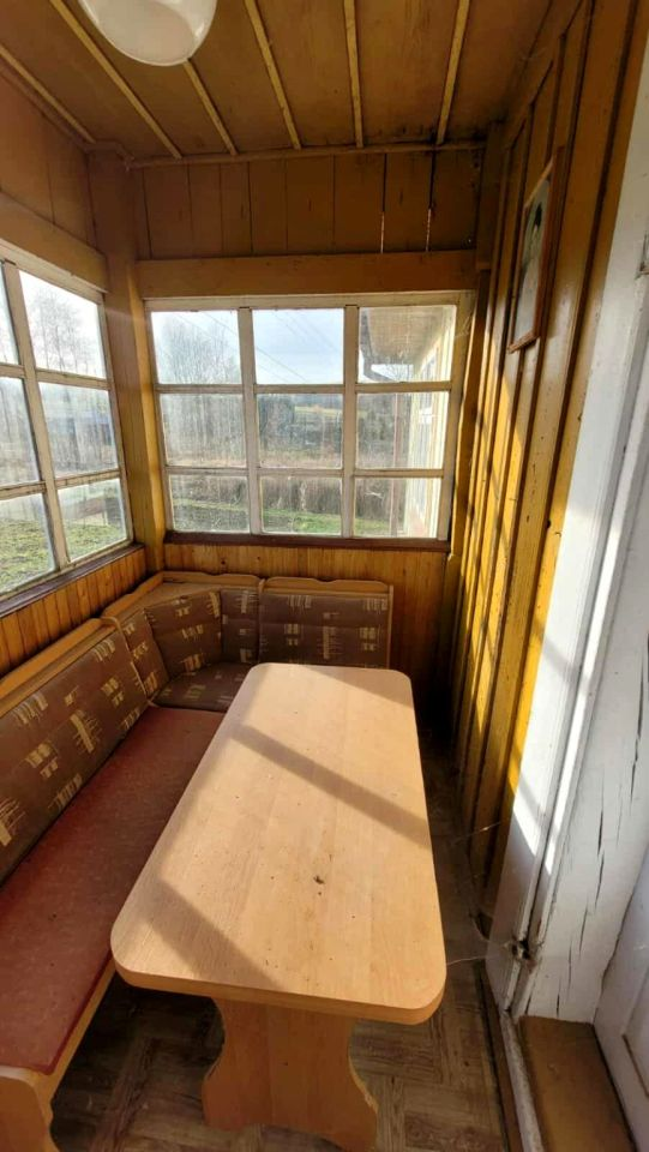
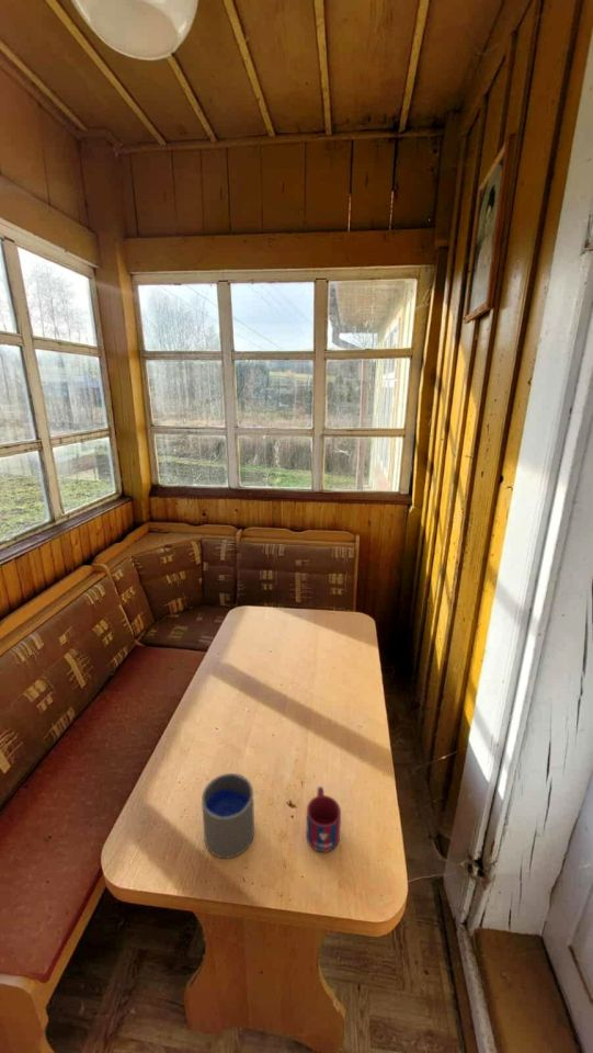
+ mug [305,785,342,853]
+ cup [201,772,255,859]
